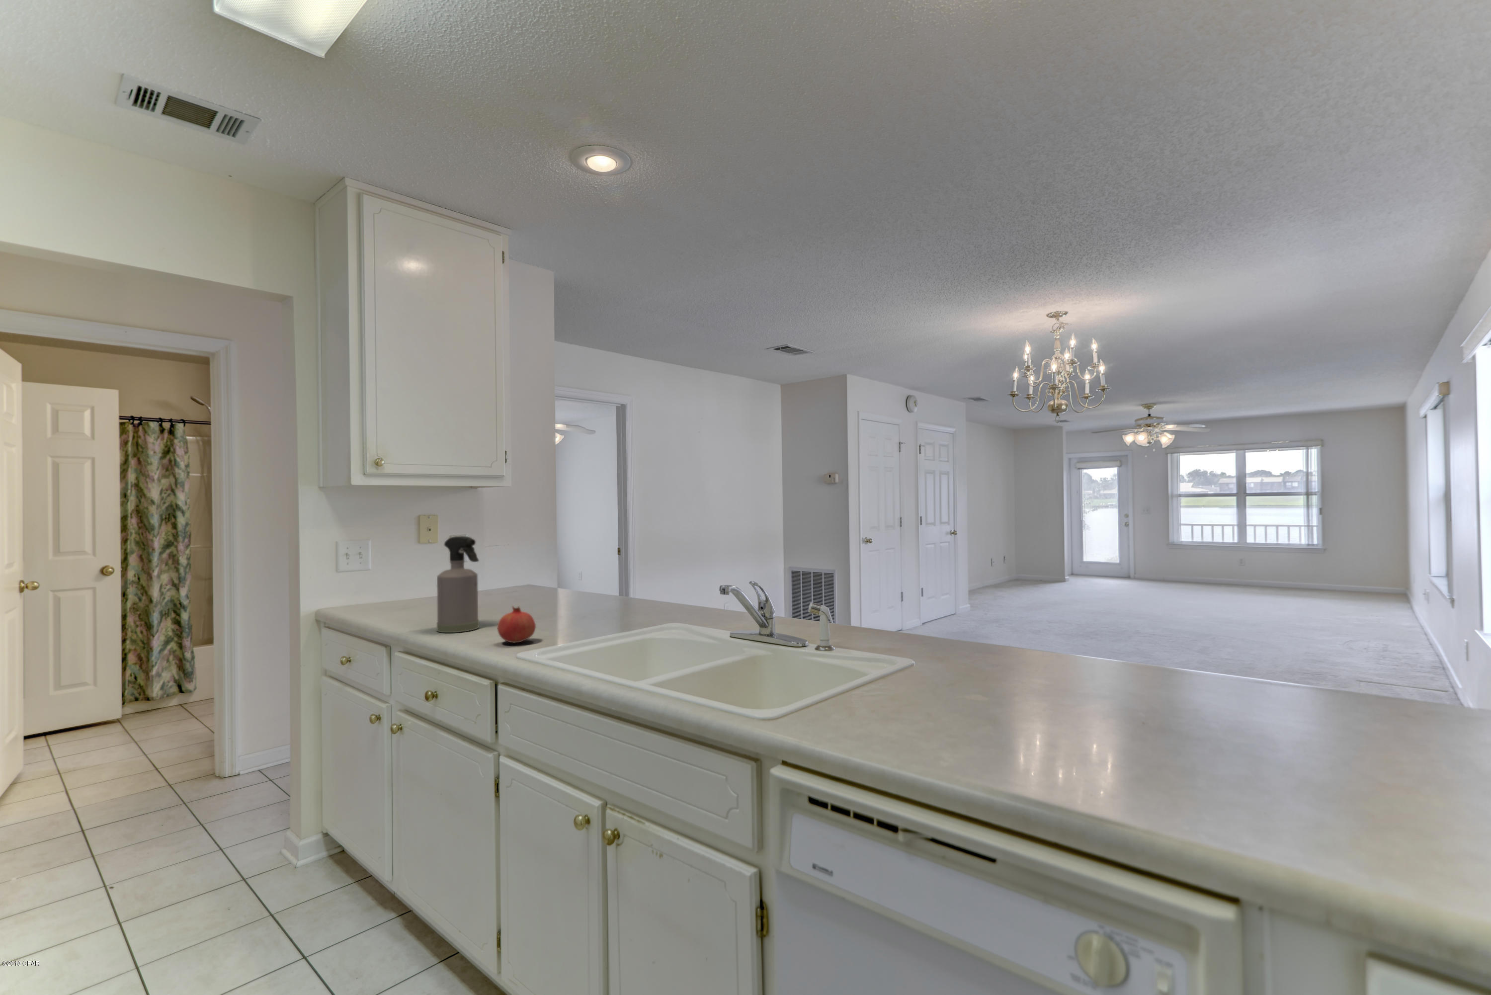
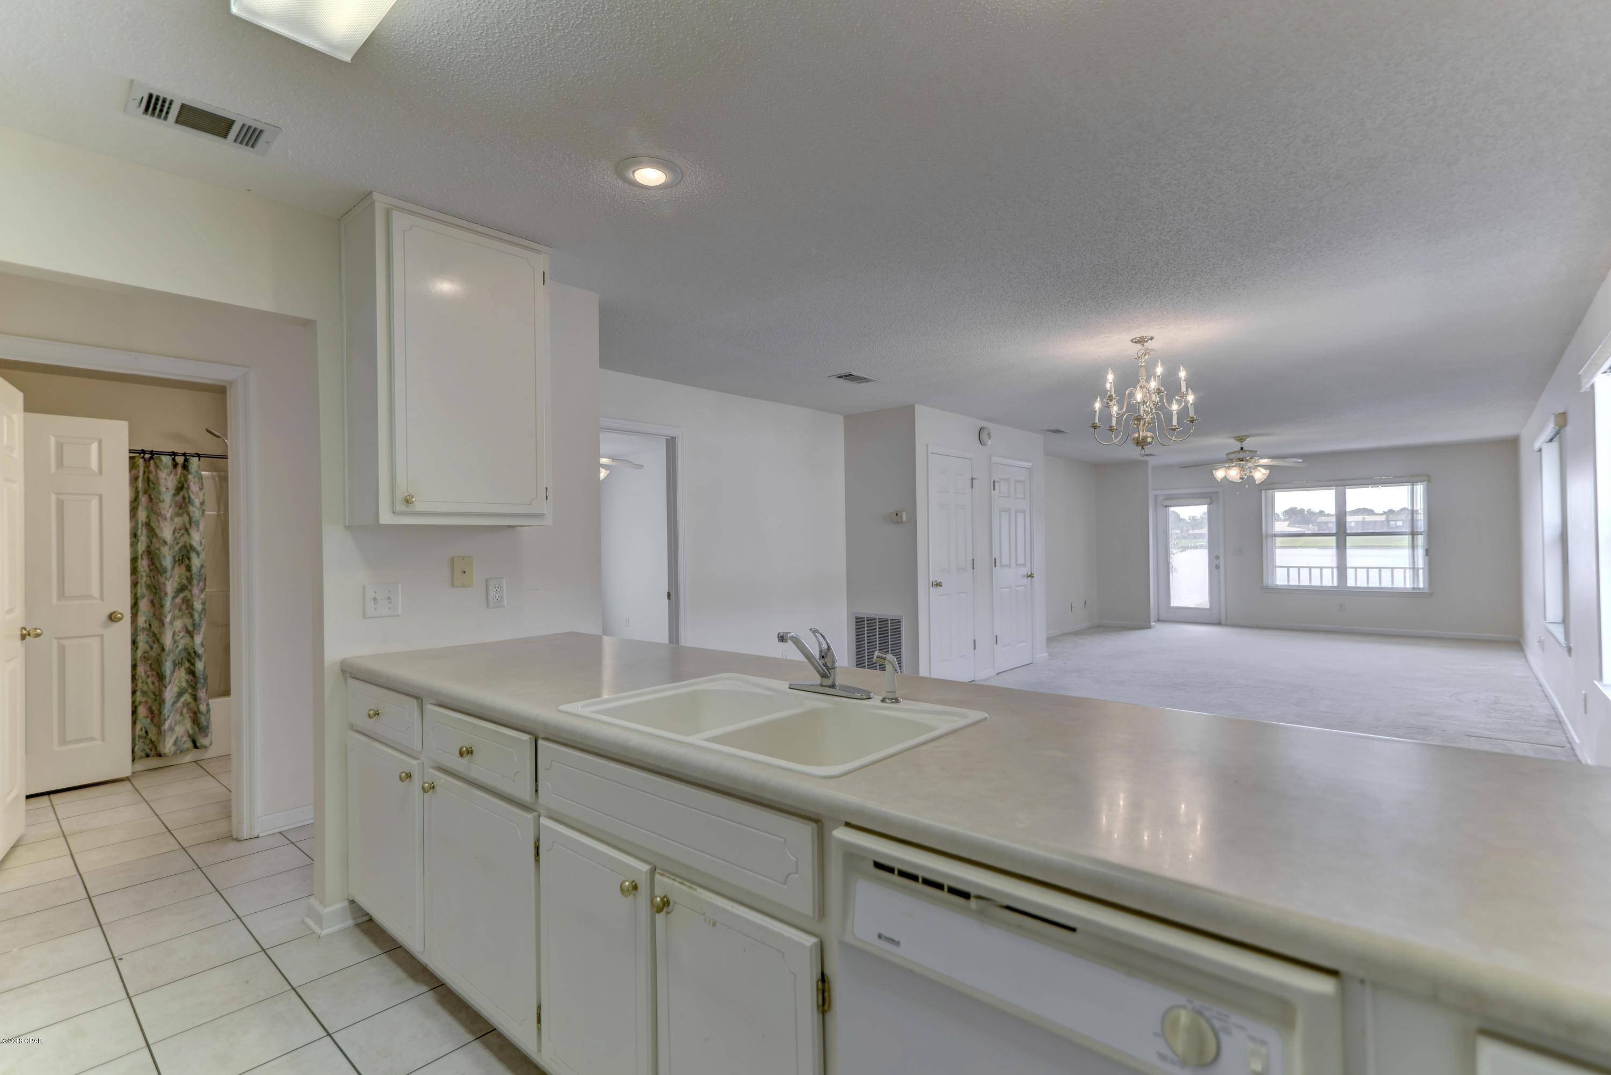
- spray bottle [436,535,480,633]
- fruit [497,605,536,643]
